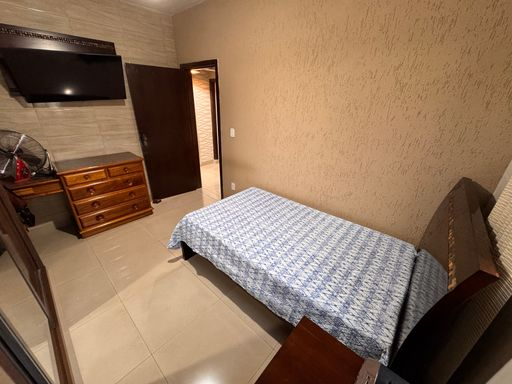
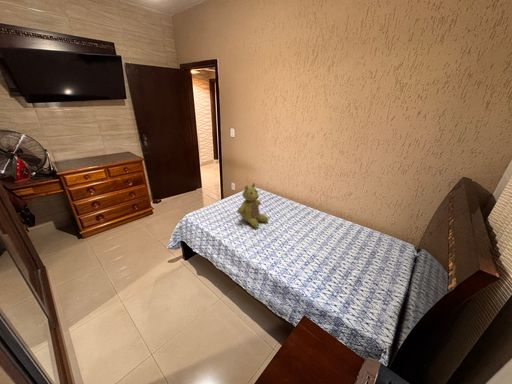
+ stuffed bear [236,182,269,229]
